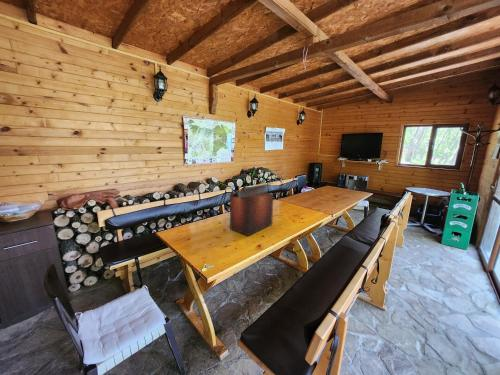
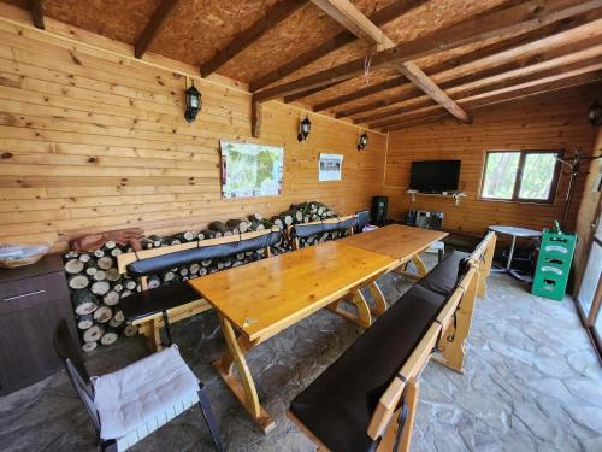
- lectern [227,181,275,237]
